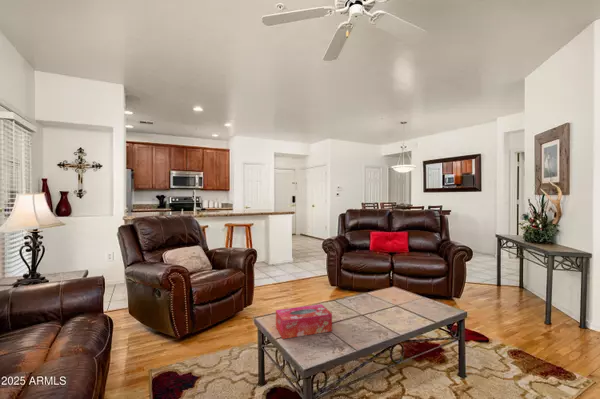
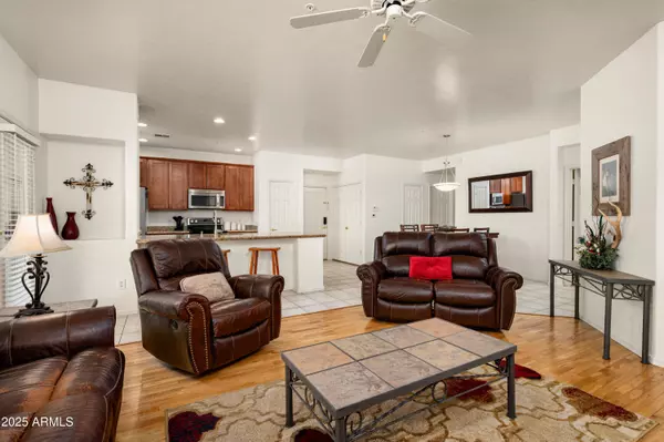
- tissue box [275,303,333,340]
